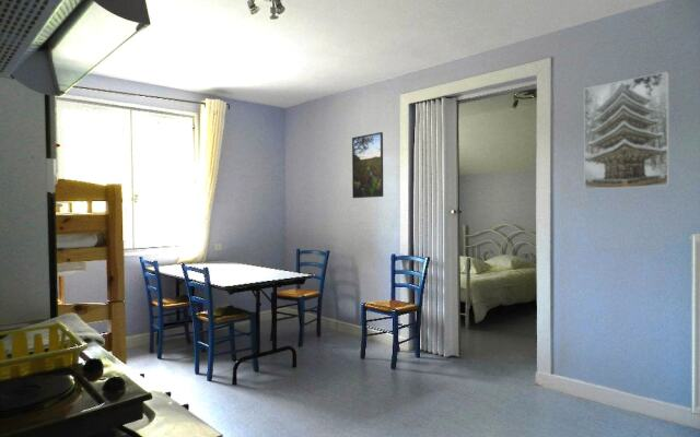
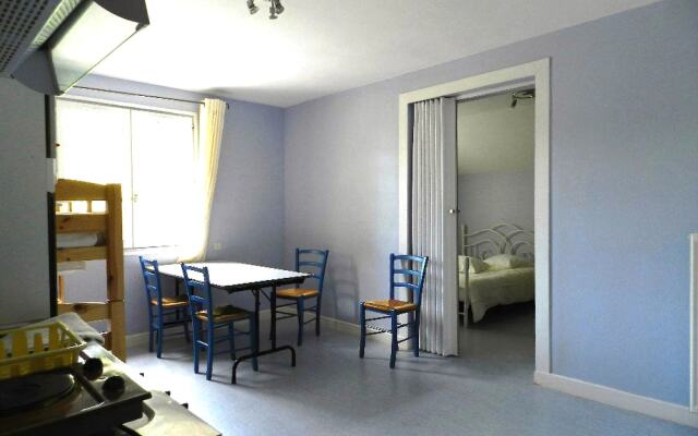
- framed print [583,71,670,191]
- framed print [351,131,384,199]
